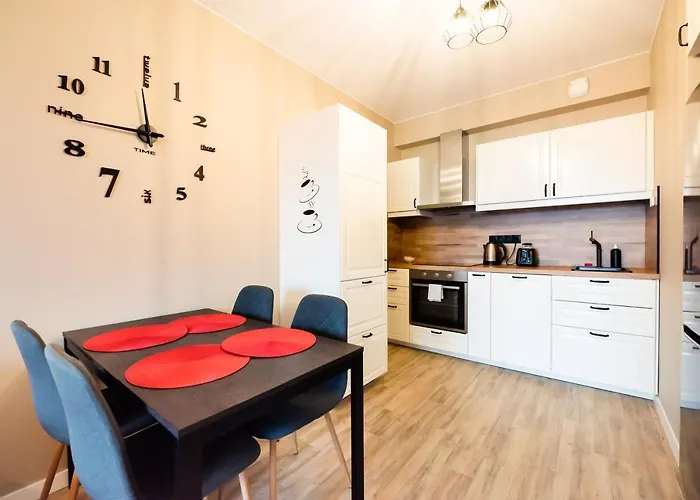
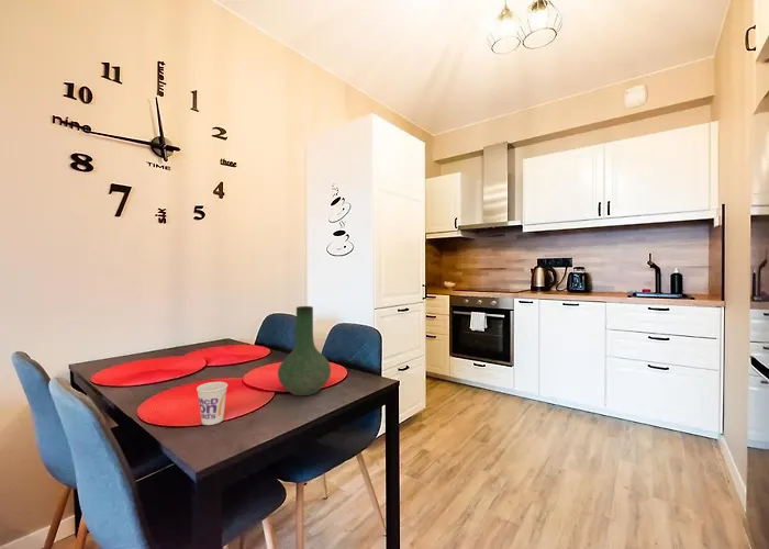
+ vase [277,305,332,396]
+ cup [196,381,229,426]
